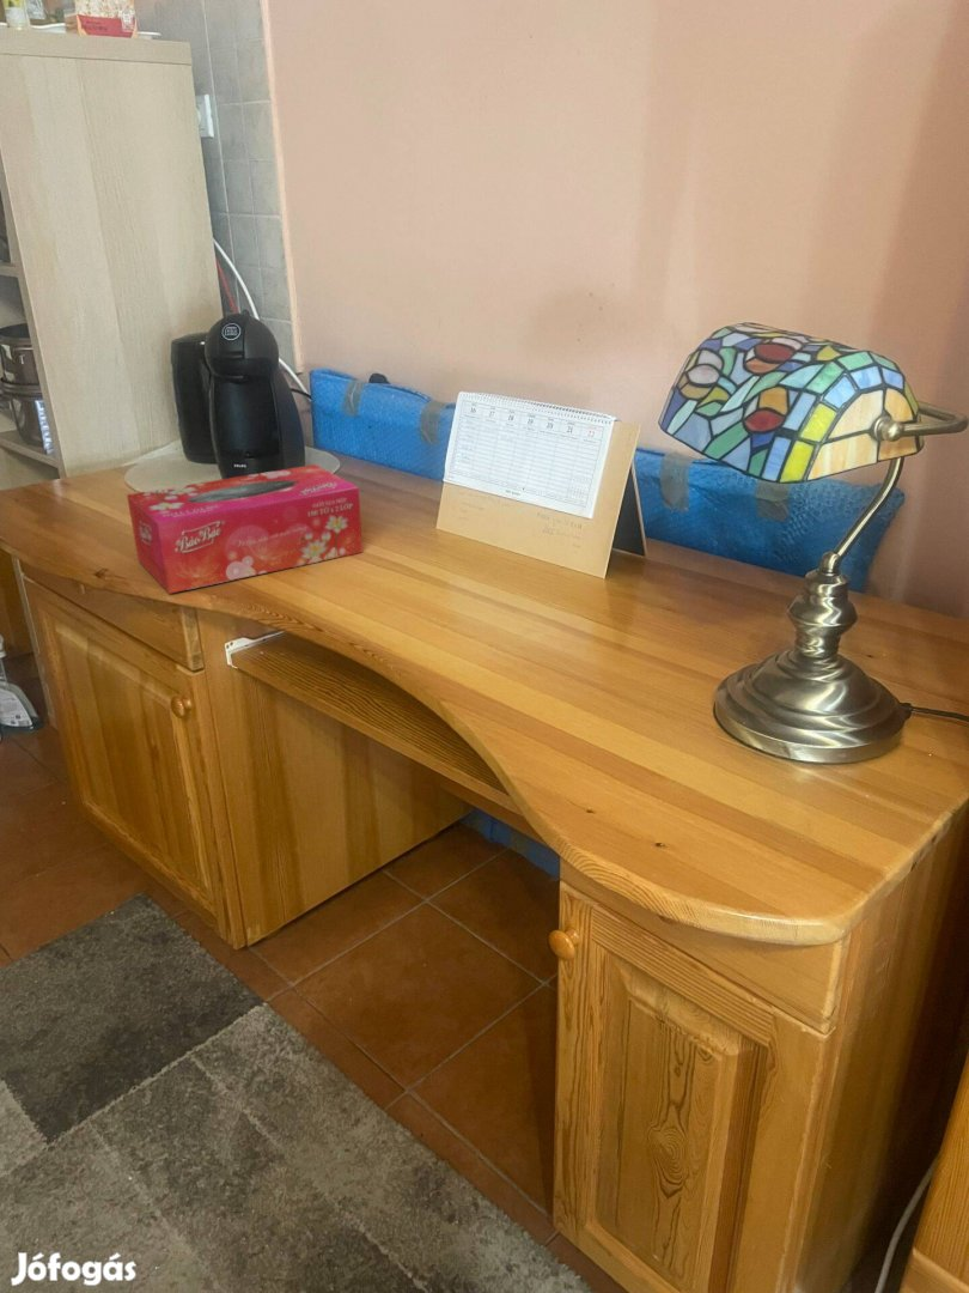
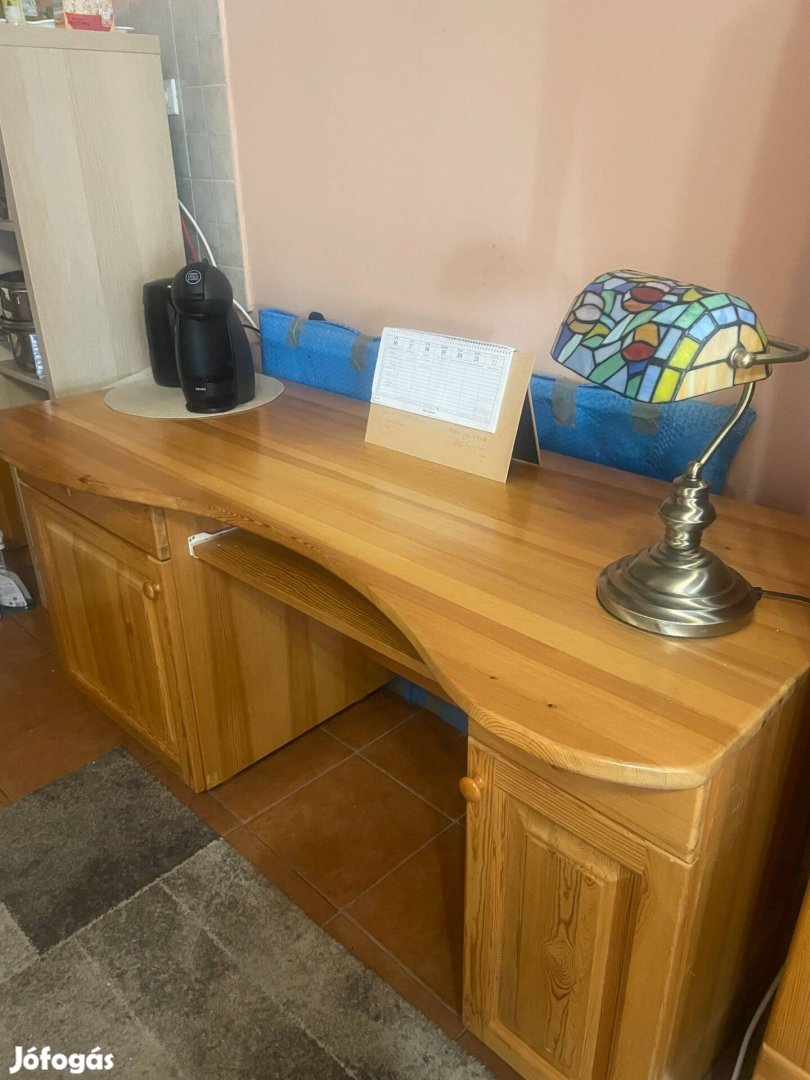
- tissue box [126,463,364,595]
